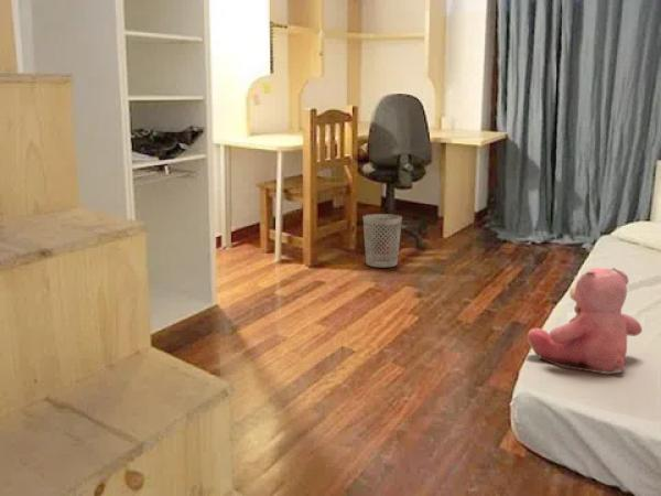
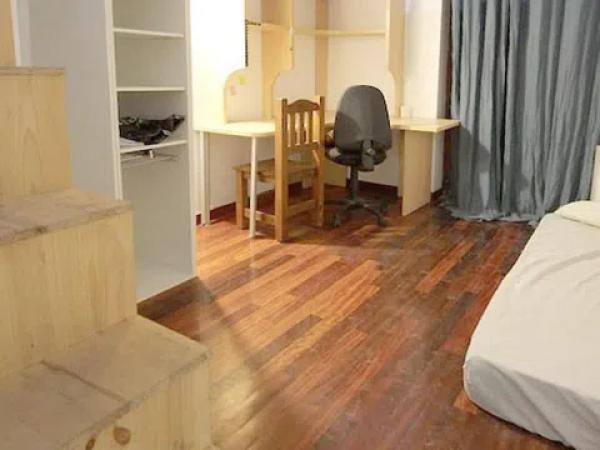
- teddy bear [527,267,643,375]
- wastebasket [362,213,403,268]
